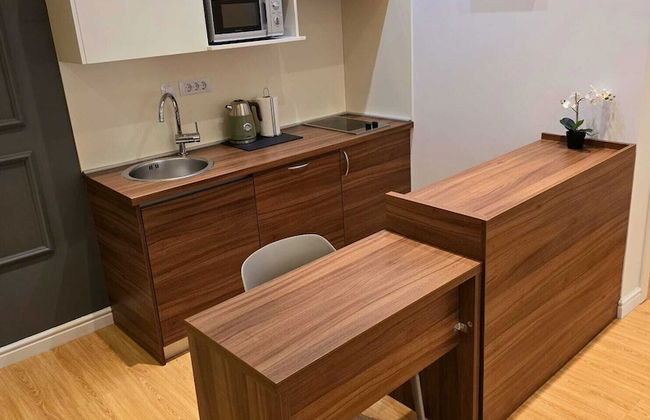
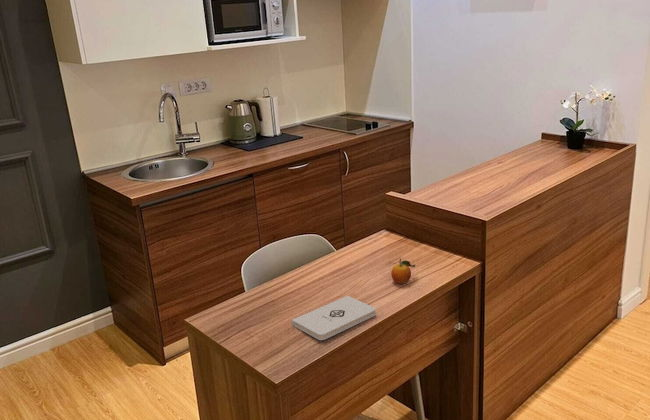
+ fruit [390,258,416,285]
+ notepad [291,295,377,341]
